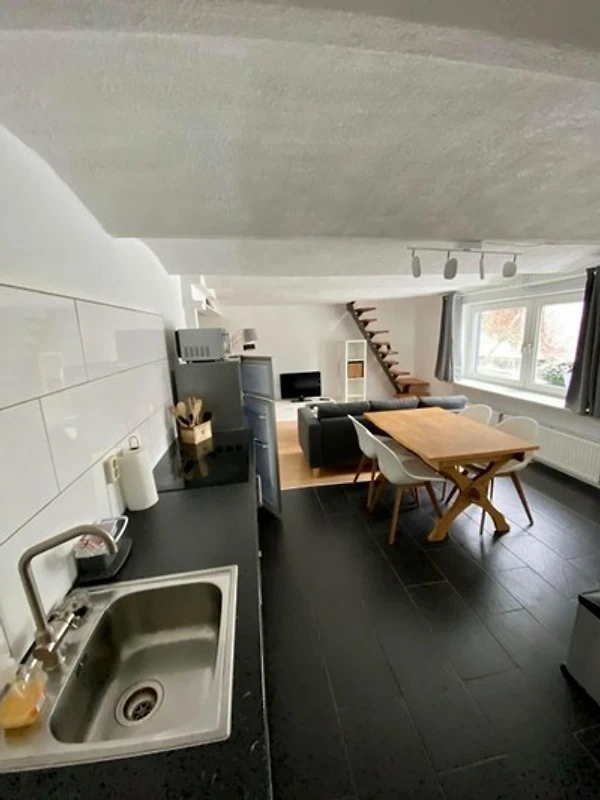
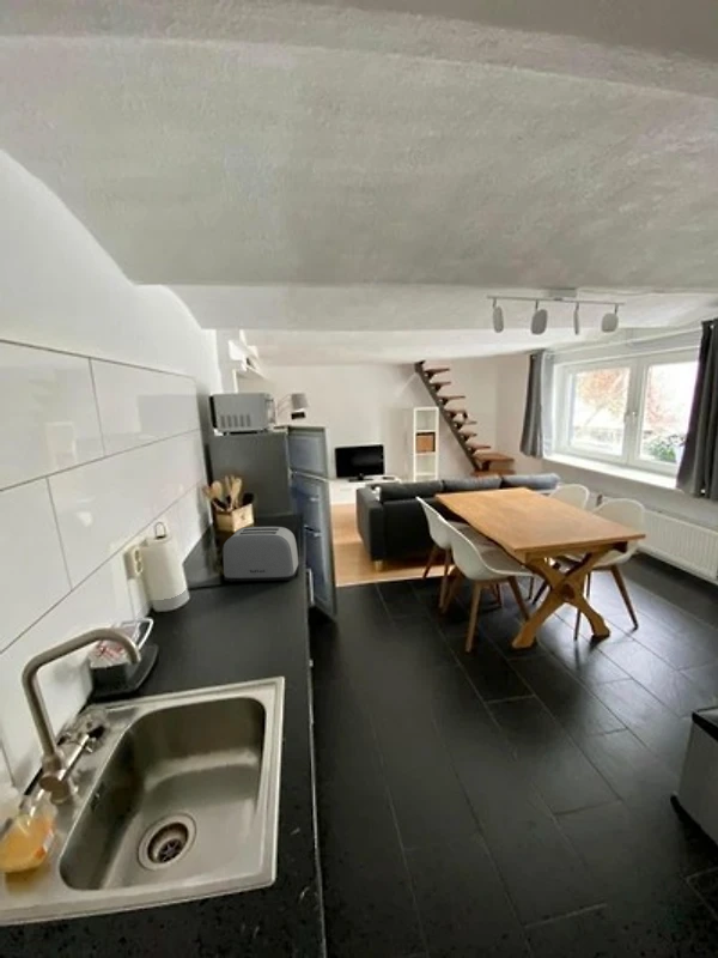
+ toaster [221,526,300,583]
